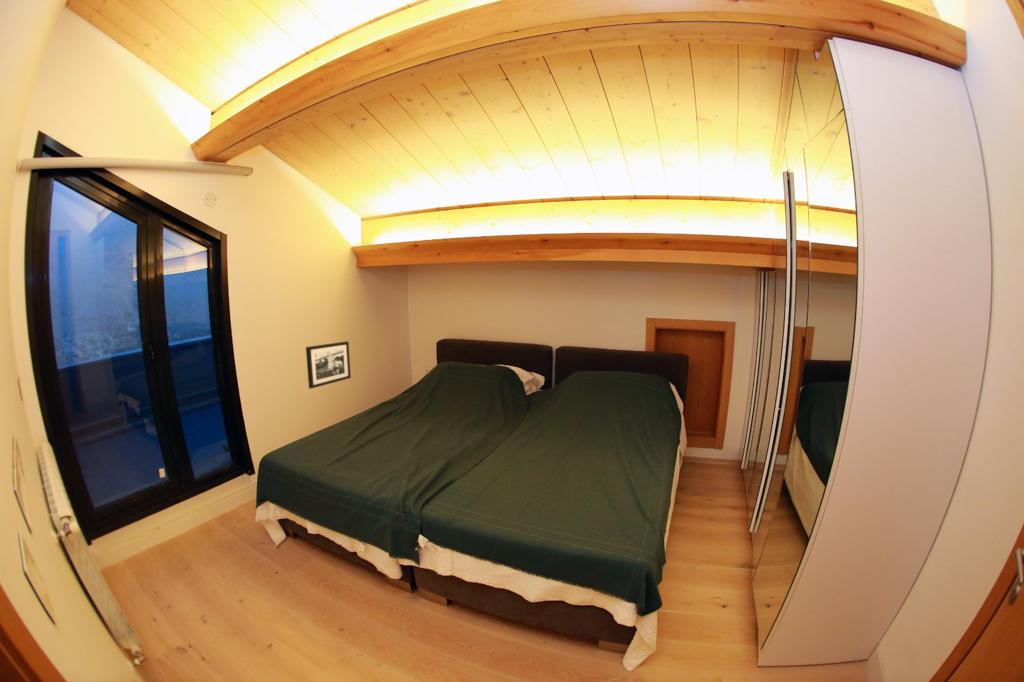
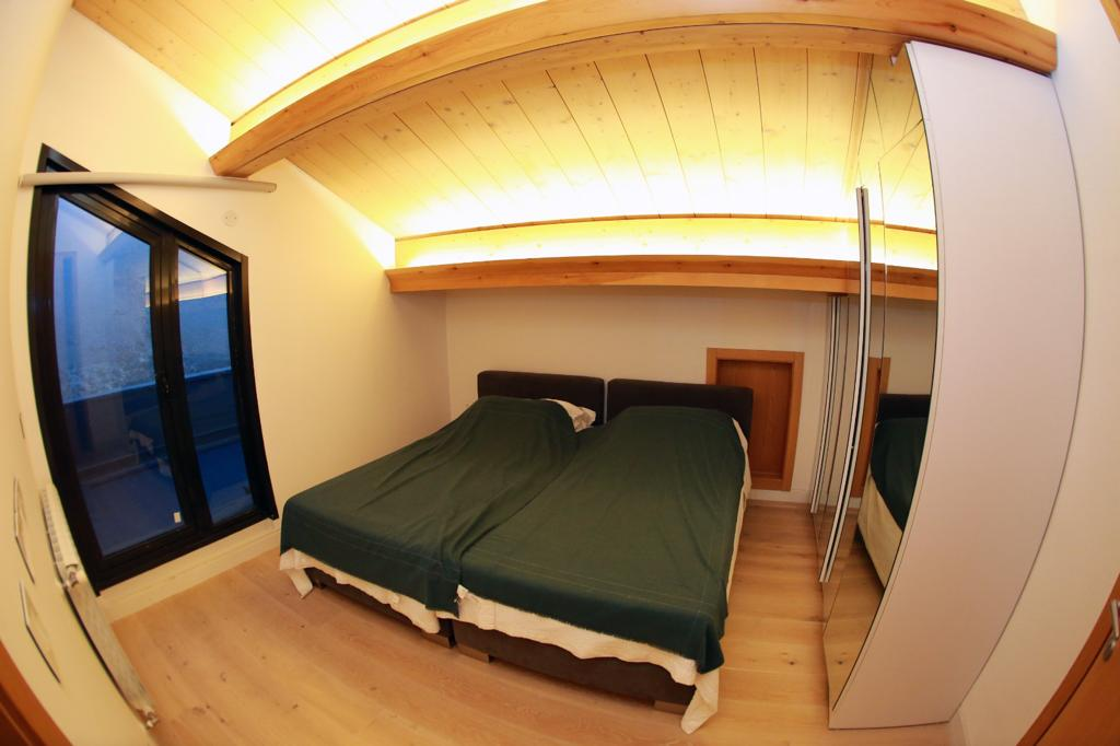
- picture frame [305,340,352,390]
